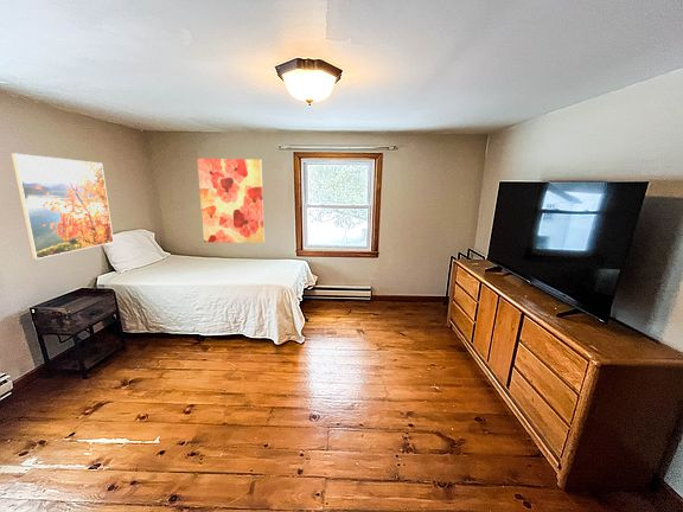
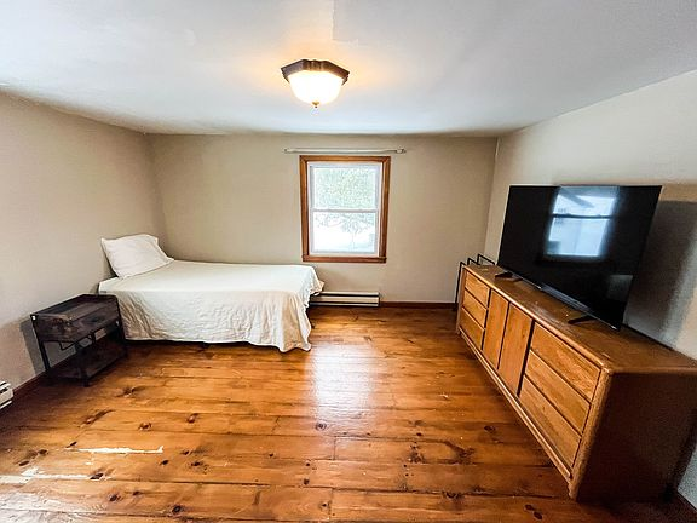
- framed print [9,152,115,261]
- wall art [197,158,266,244]
